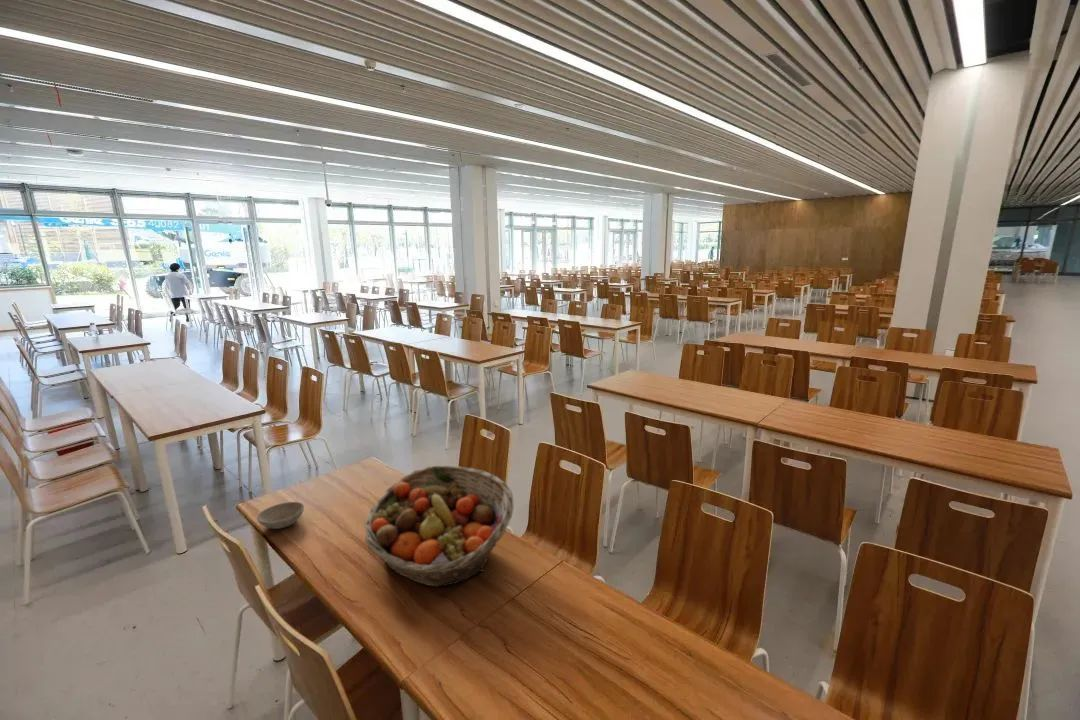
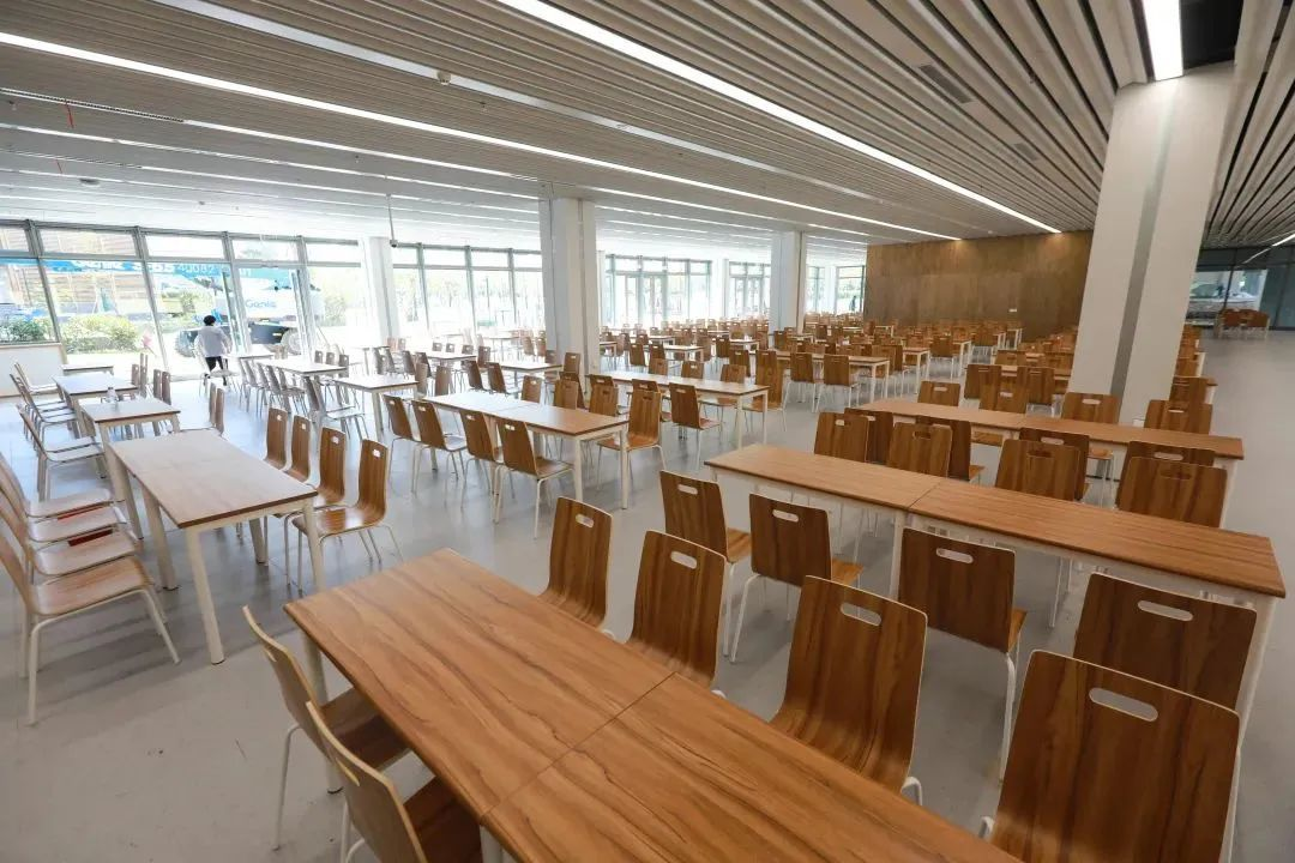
- fruit basket [364,465,515,588]
- bowl [256,501,305,530]
